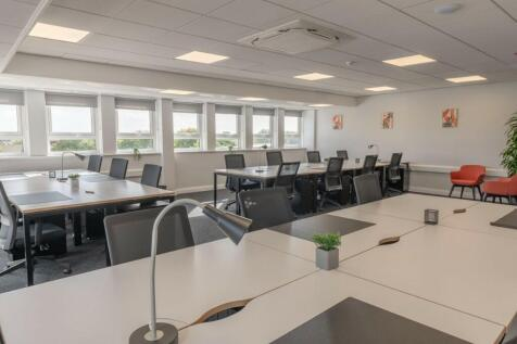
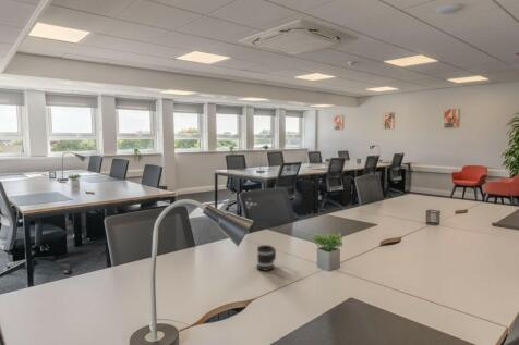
+ mug [256,244,277,272]
